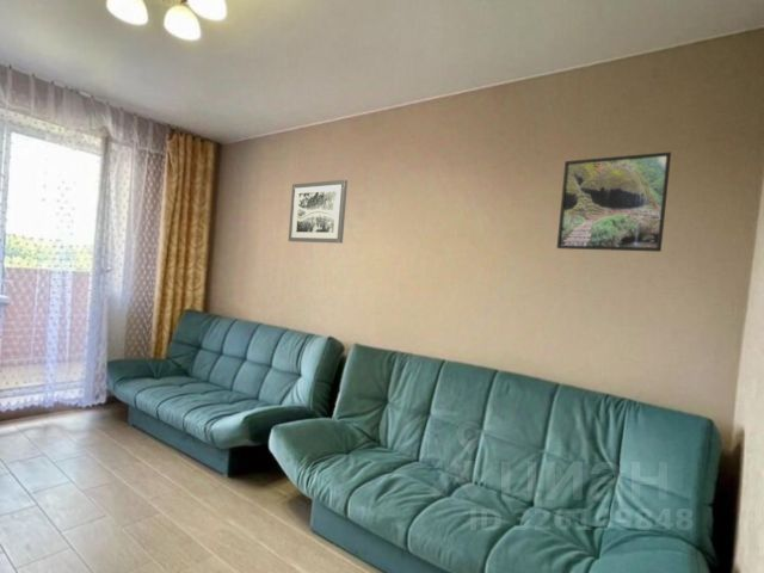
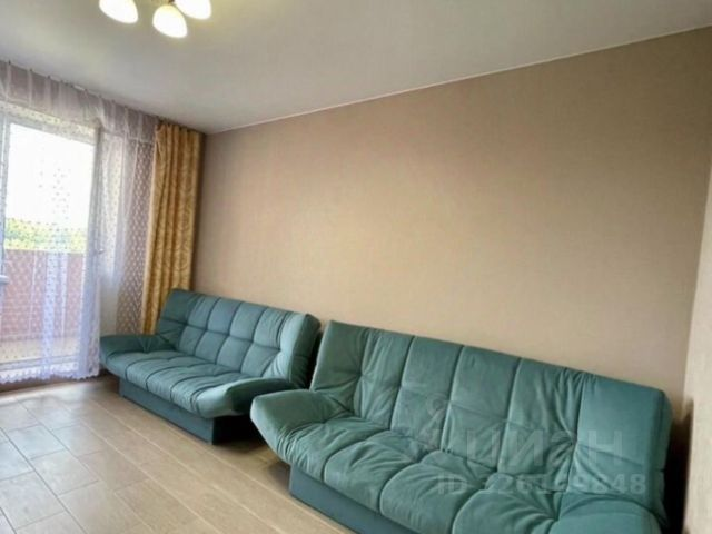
- wall art [288,179,349,245]
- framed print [556,150,672,253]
